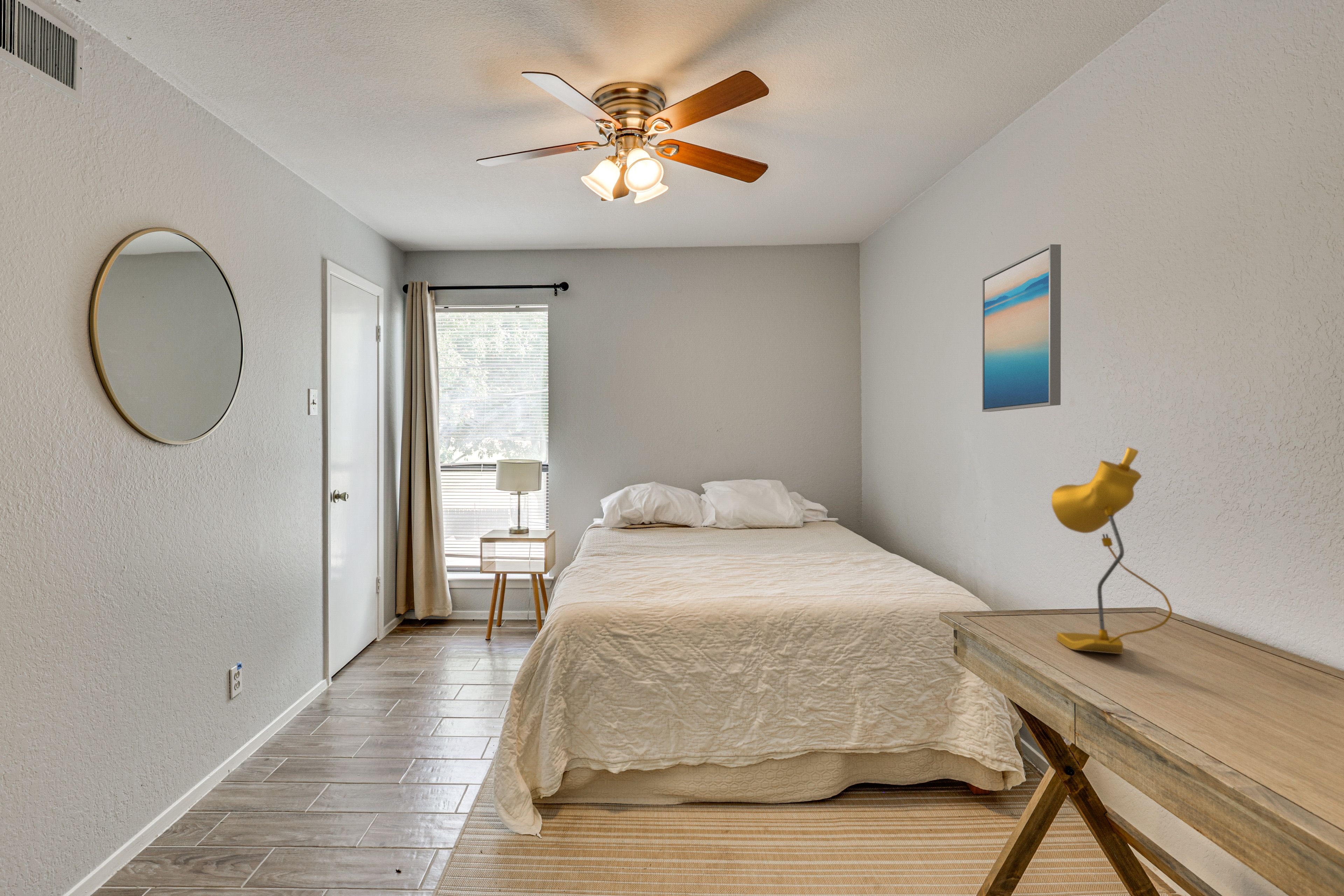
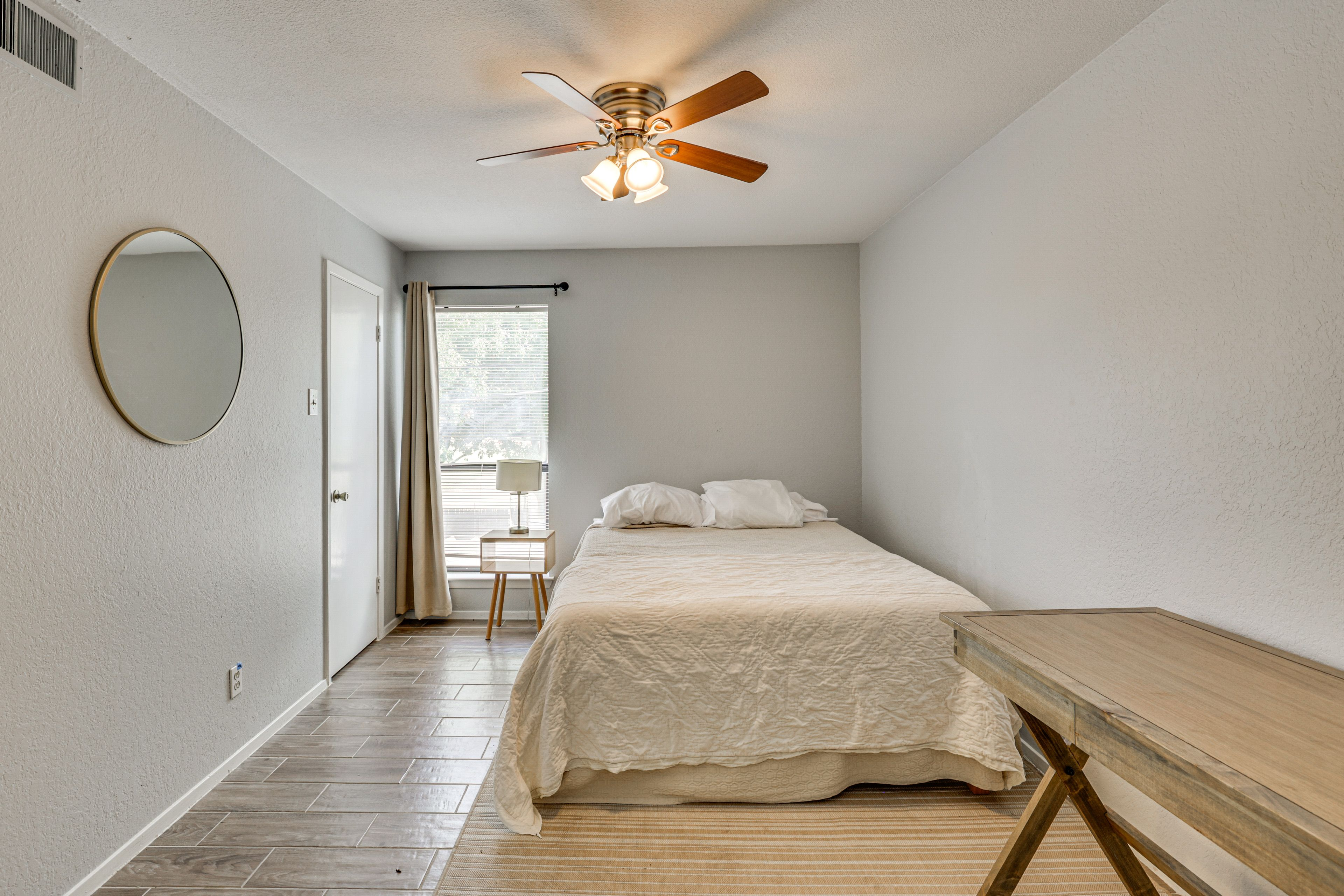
- wall art [982,244,1061,412]
- desk lamp [1051,447,1173,654]
